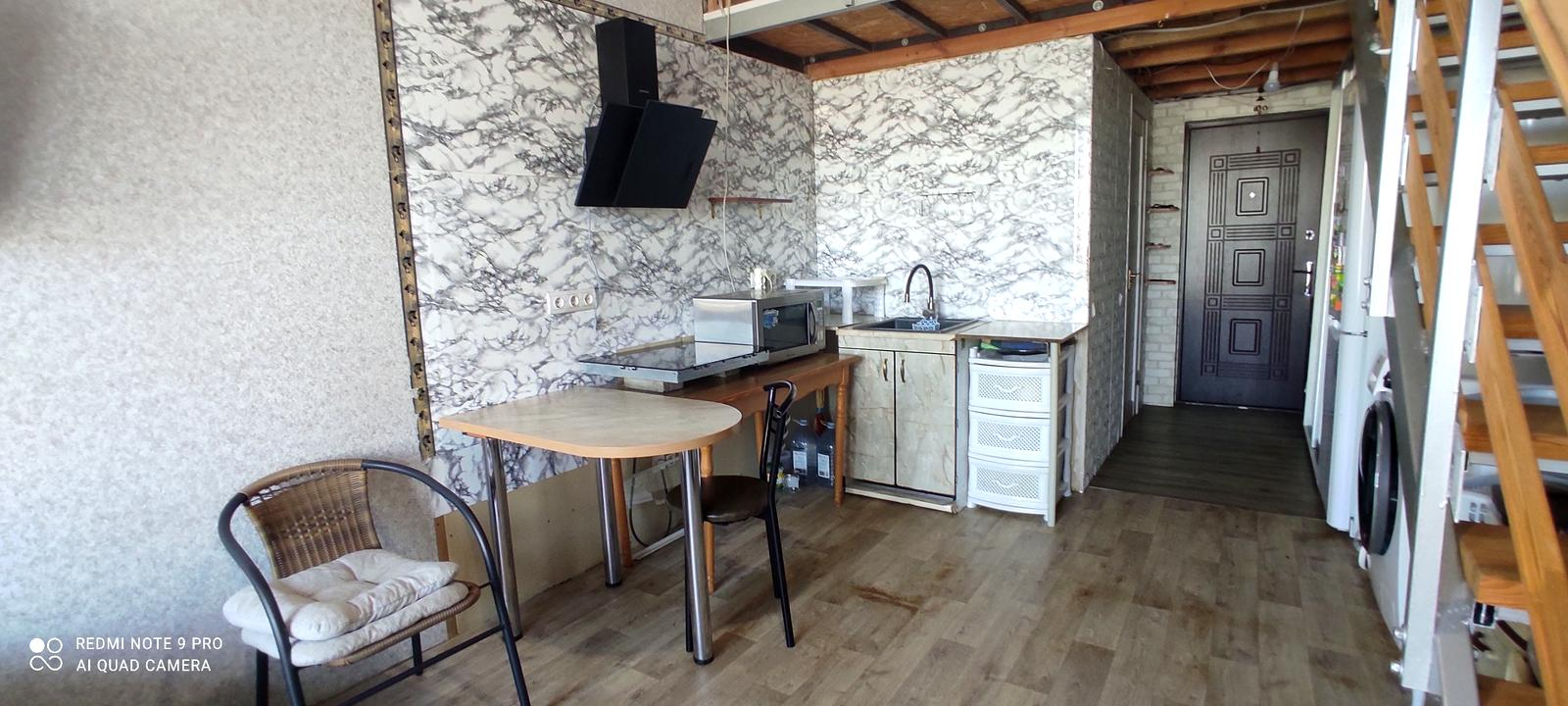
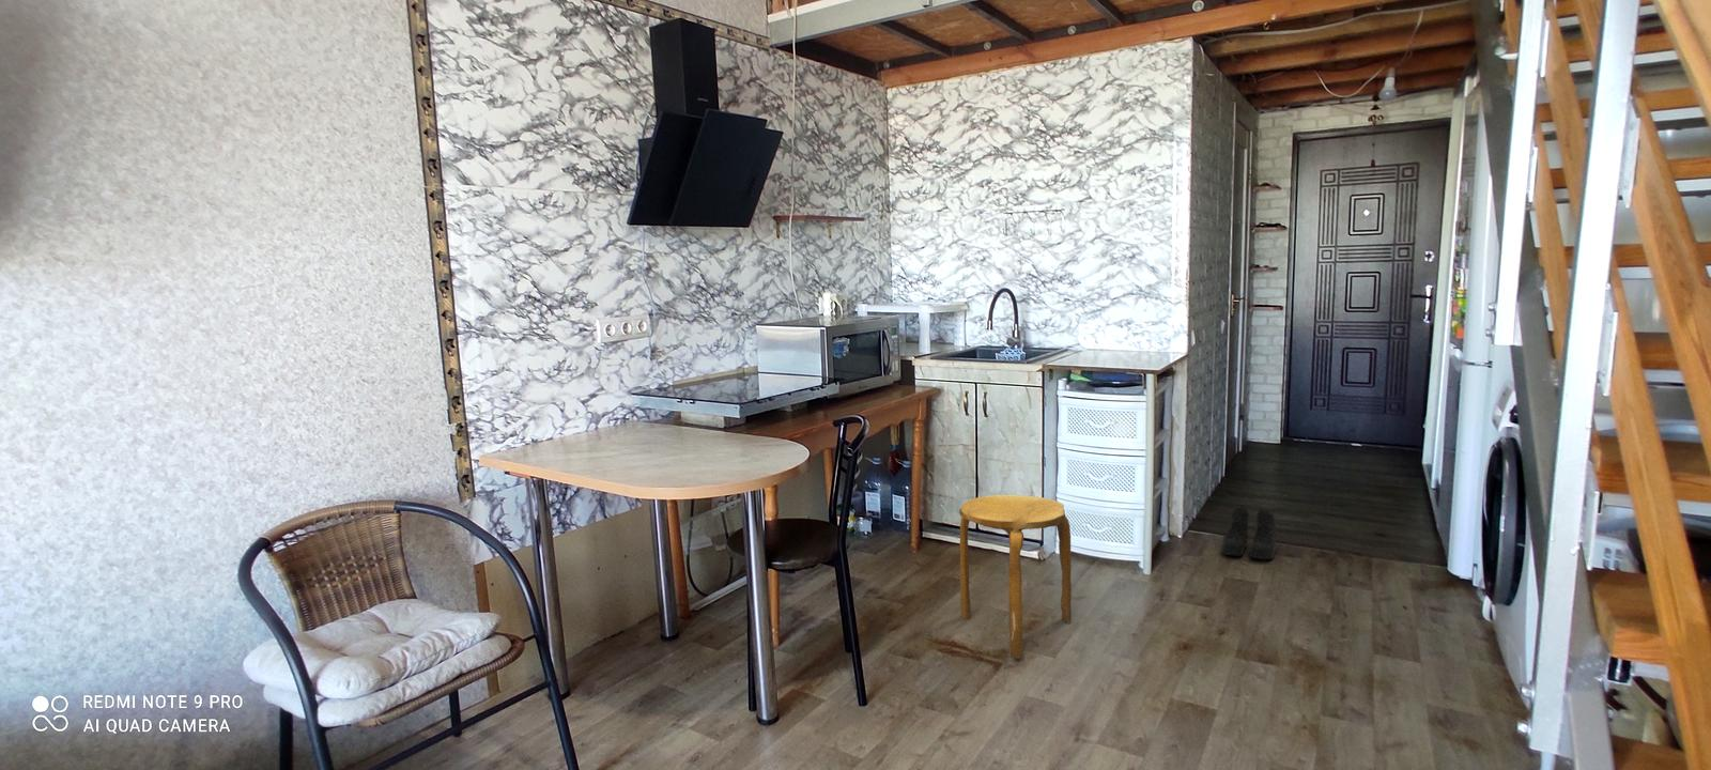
+ boots [1221,506,1277,561]
+ stool [958,494,1073,660]
